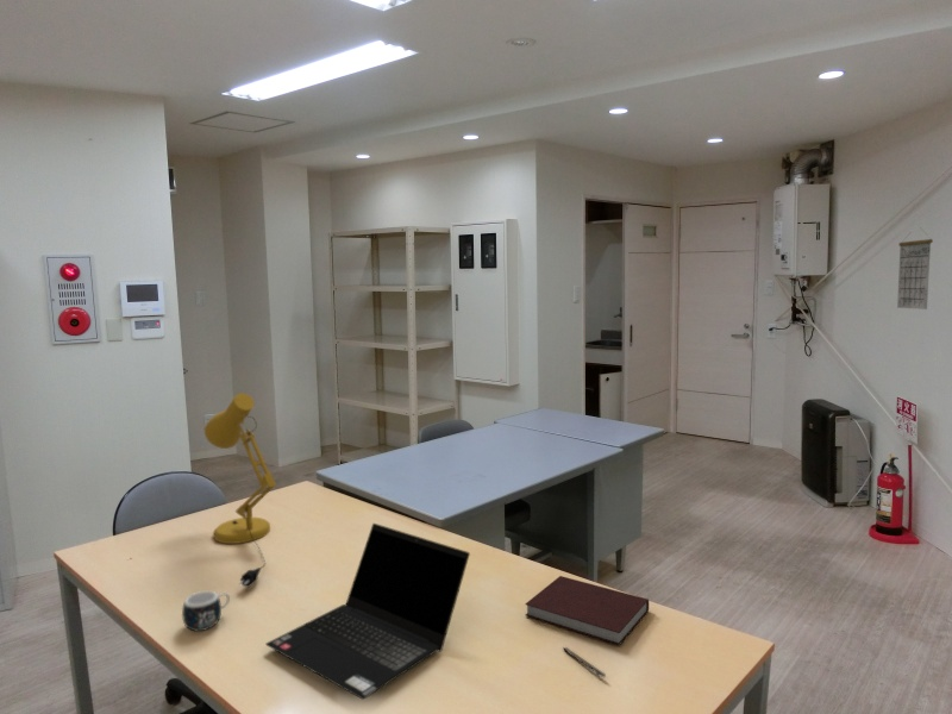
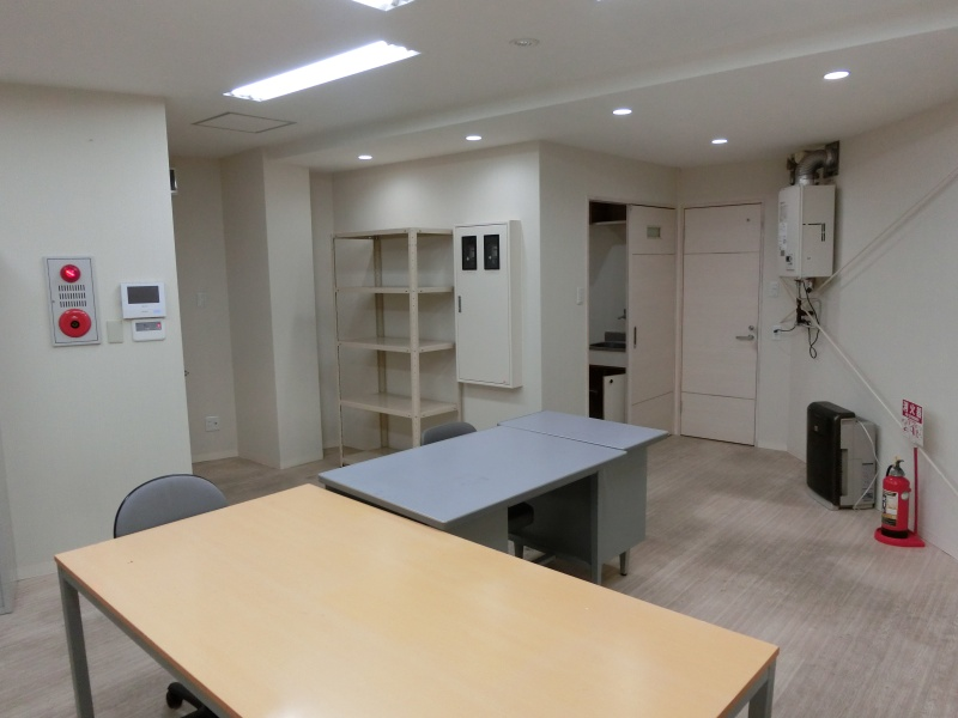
- desk lamp [203,392,277,588]
- notebook [524,575,650,646]
- pen [562,646,607,678]
- laptop computer [264,522,471,701]
- calendar [896,228,934,311]
- mug [181,590,231,632]
